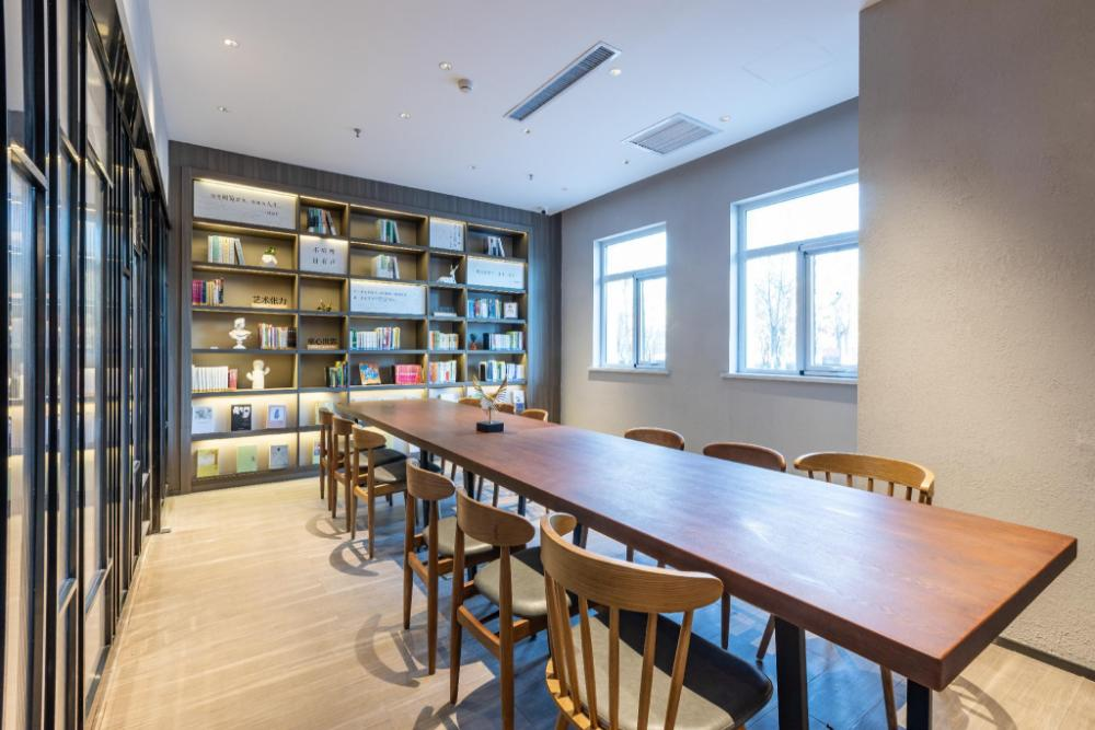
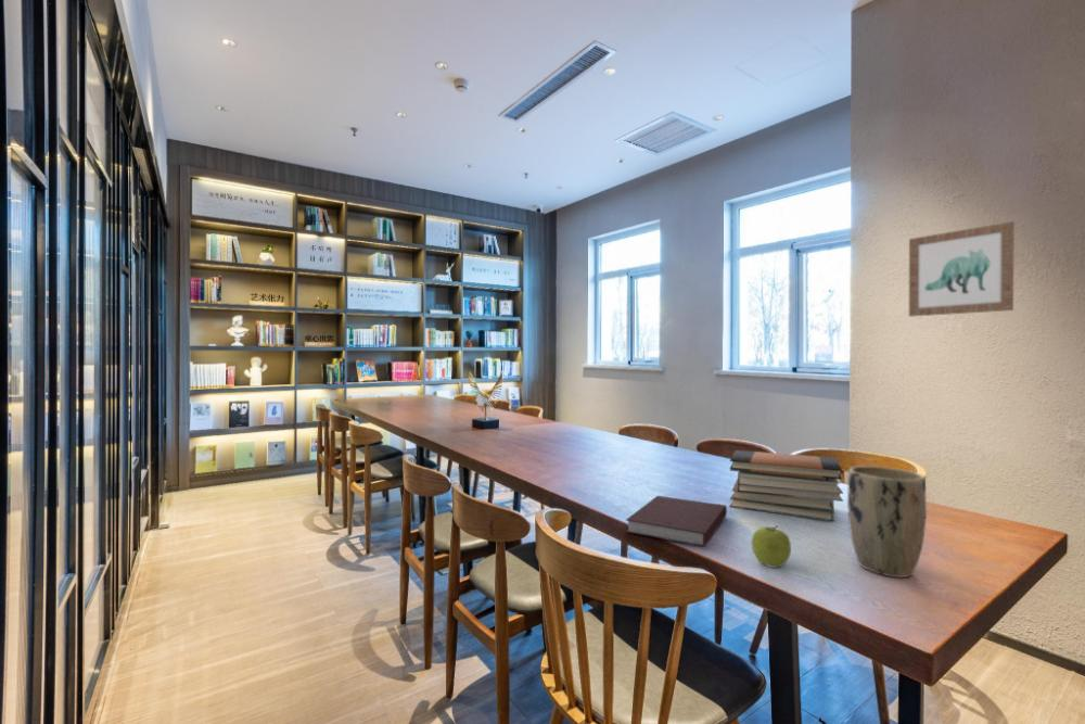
+ book stack [729,449,844,522]
+ fruit [751,524,792,569]
+ plant pot [846,465,928,579]
+ wall art [908,220,1016,318]
+ notebook [625,495,728,548]
